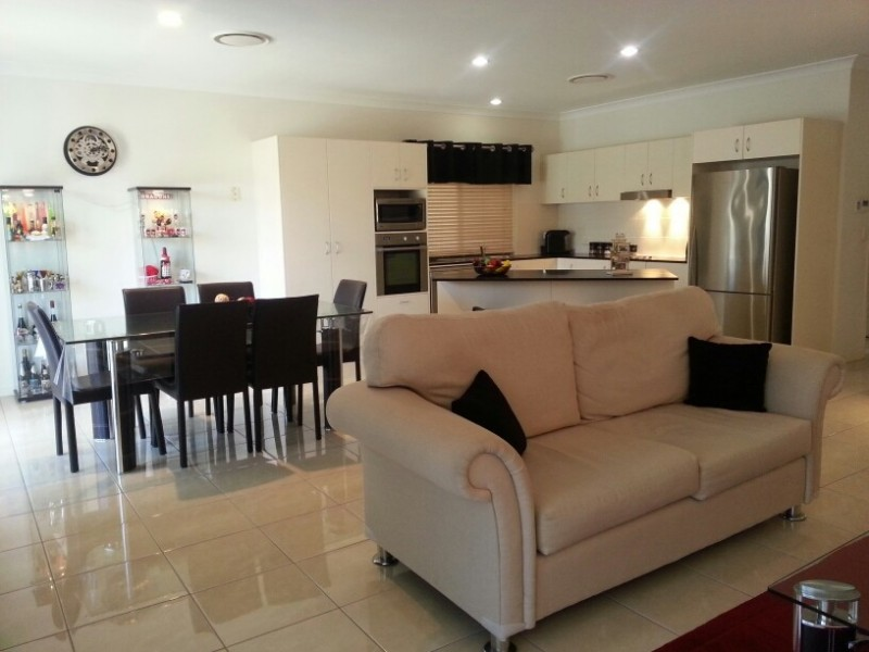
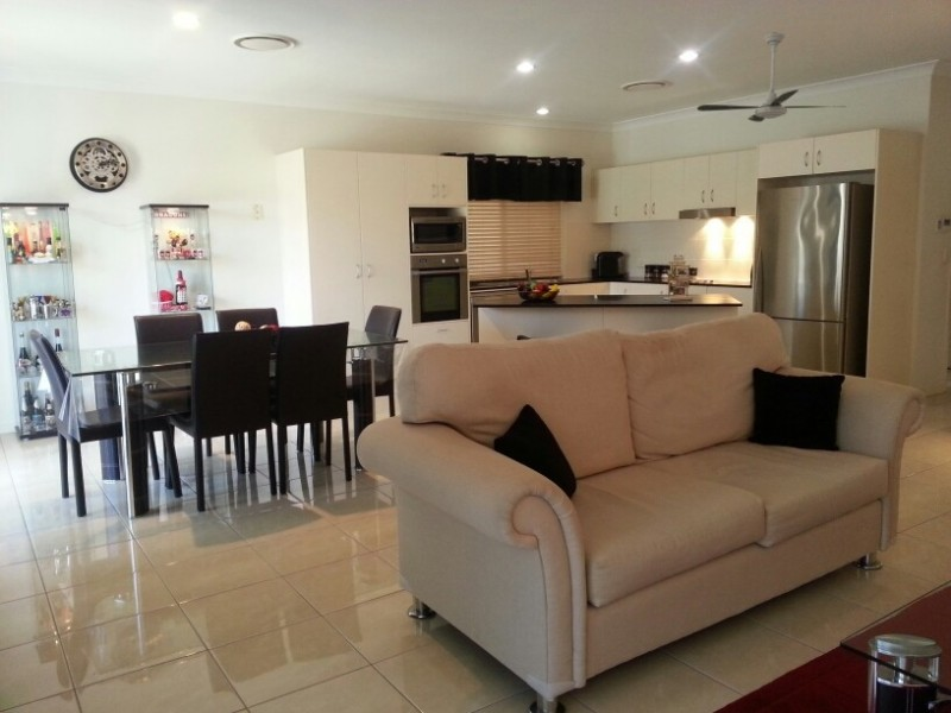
+ ceiling fan [695,31,848,124]
